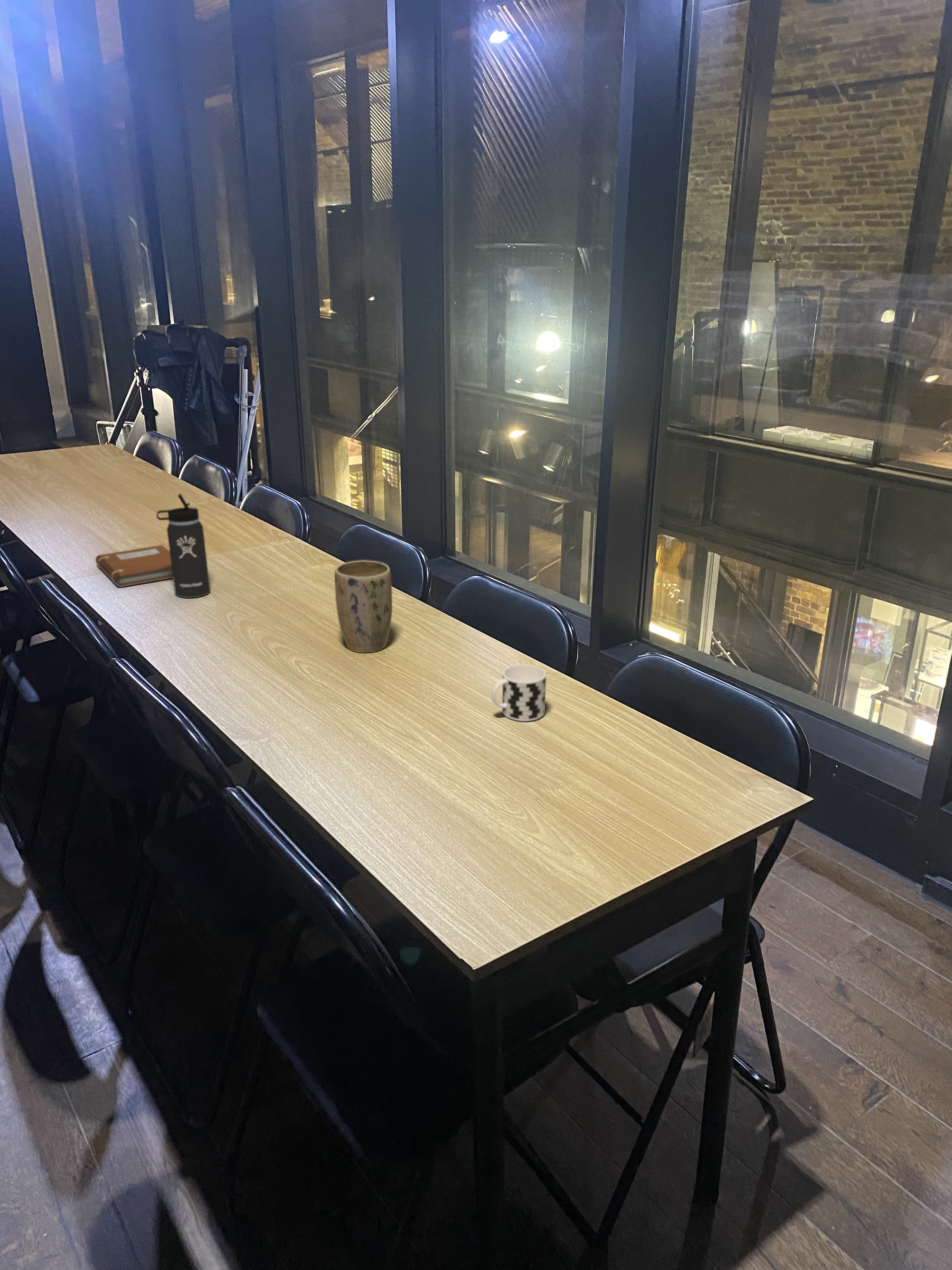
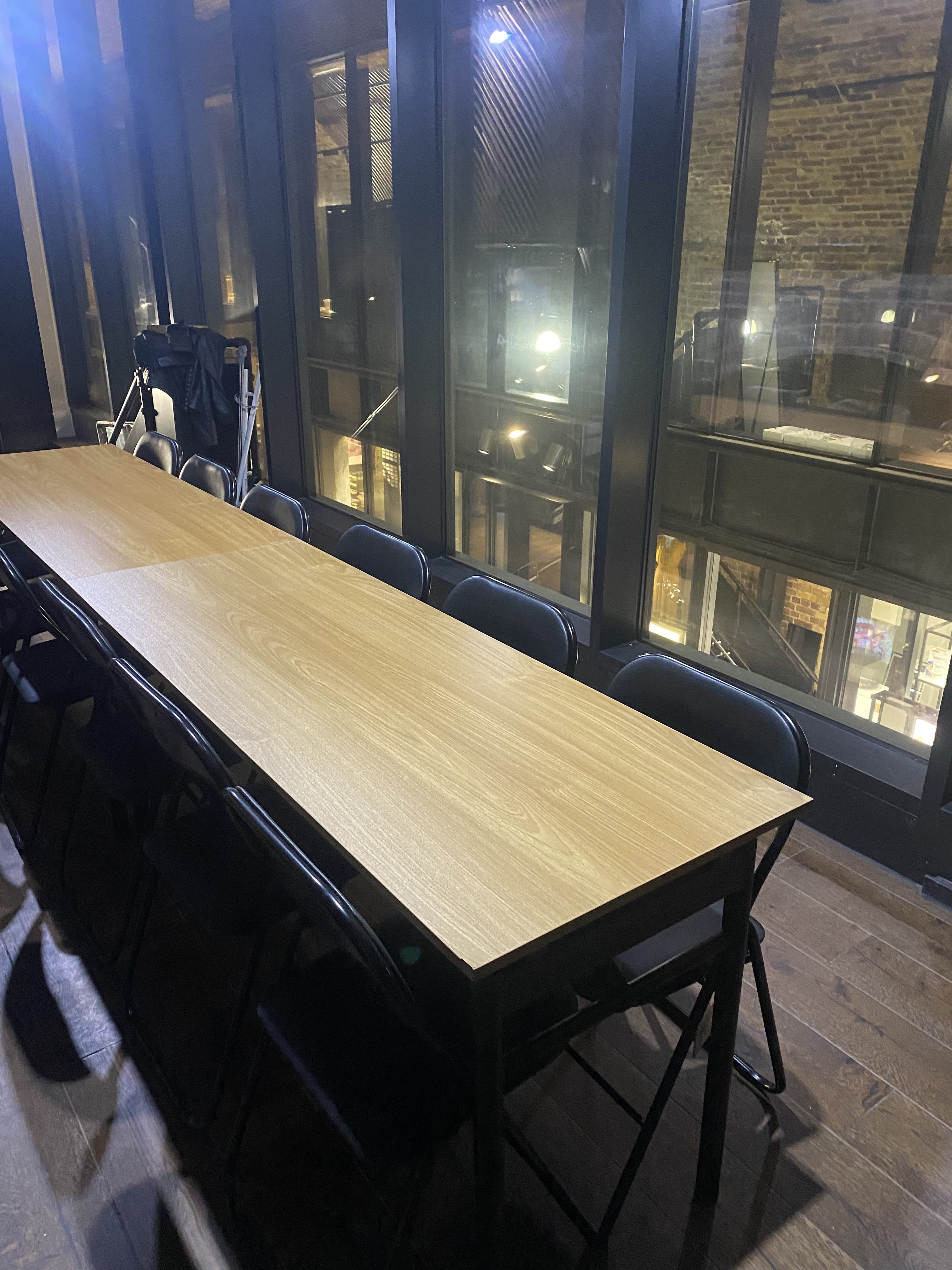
- plant pot [334,560,393,653]
- notebook [95,545,173,587]
- thermos bottle [156,494,211,598]
- cup [491,664,547,722]
